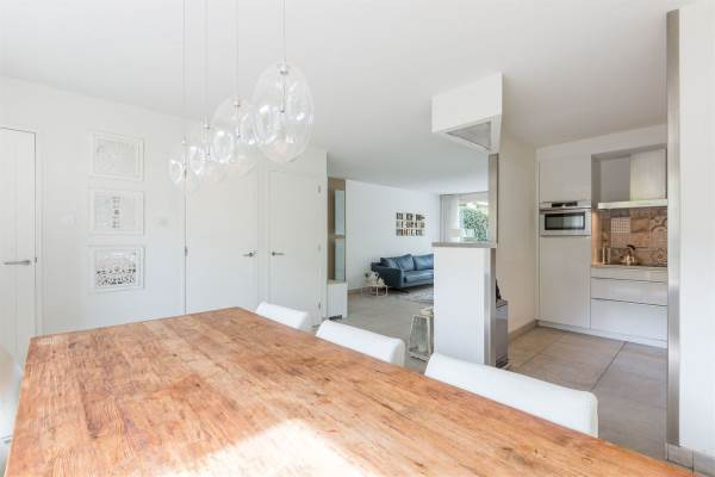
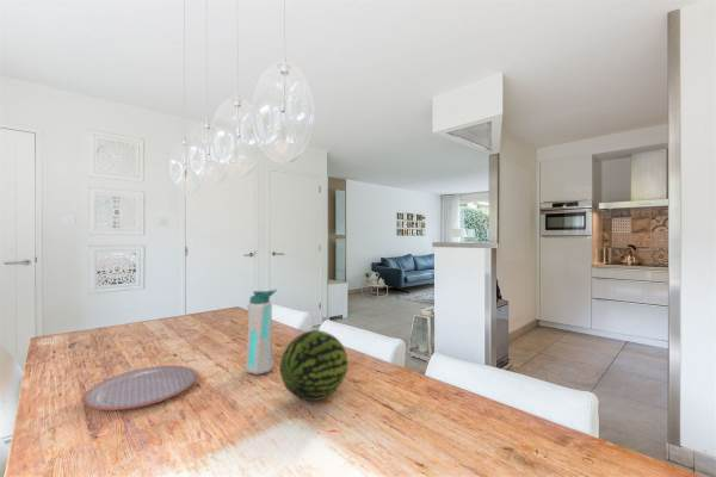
+ plate [82,365,198,411]
+ fruit [279,329,350,402]
+ water bottle [245,287,278,376]
